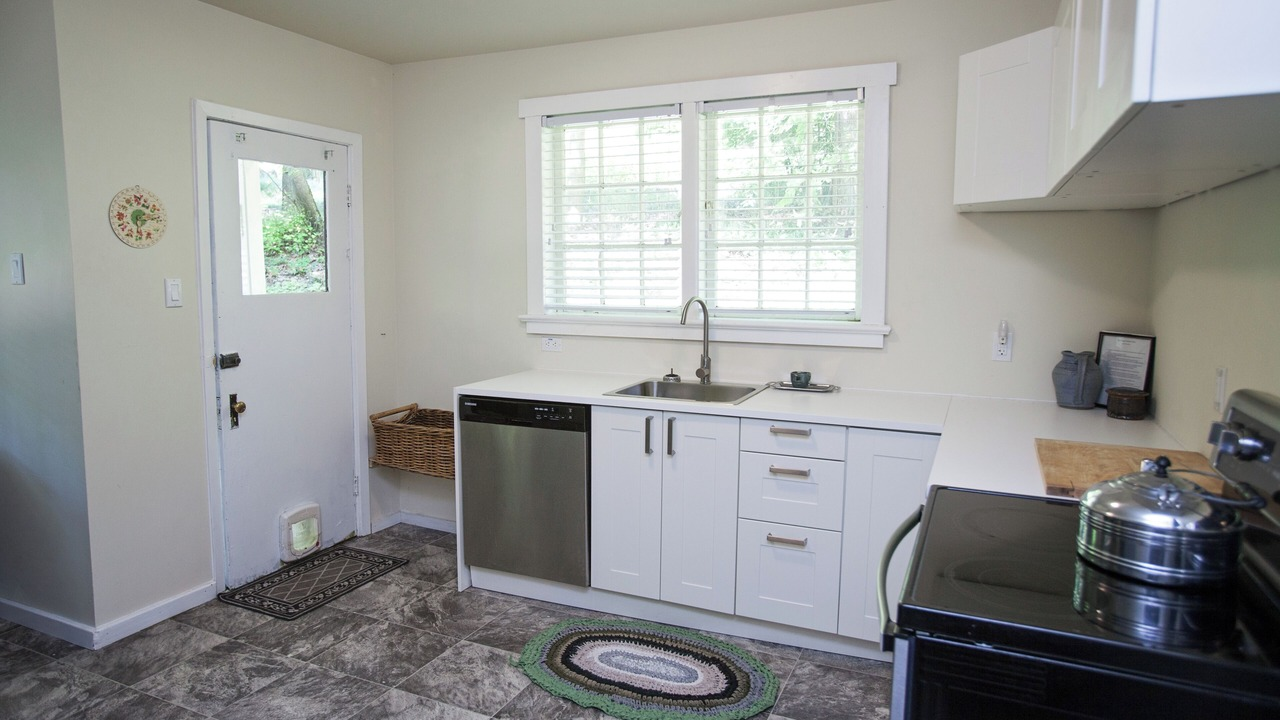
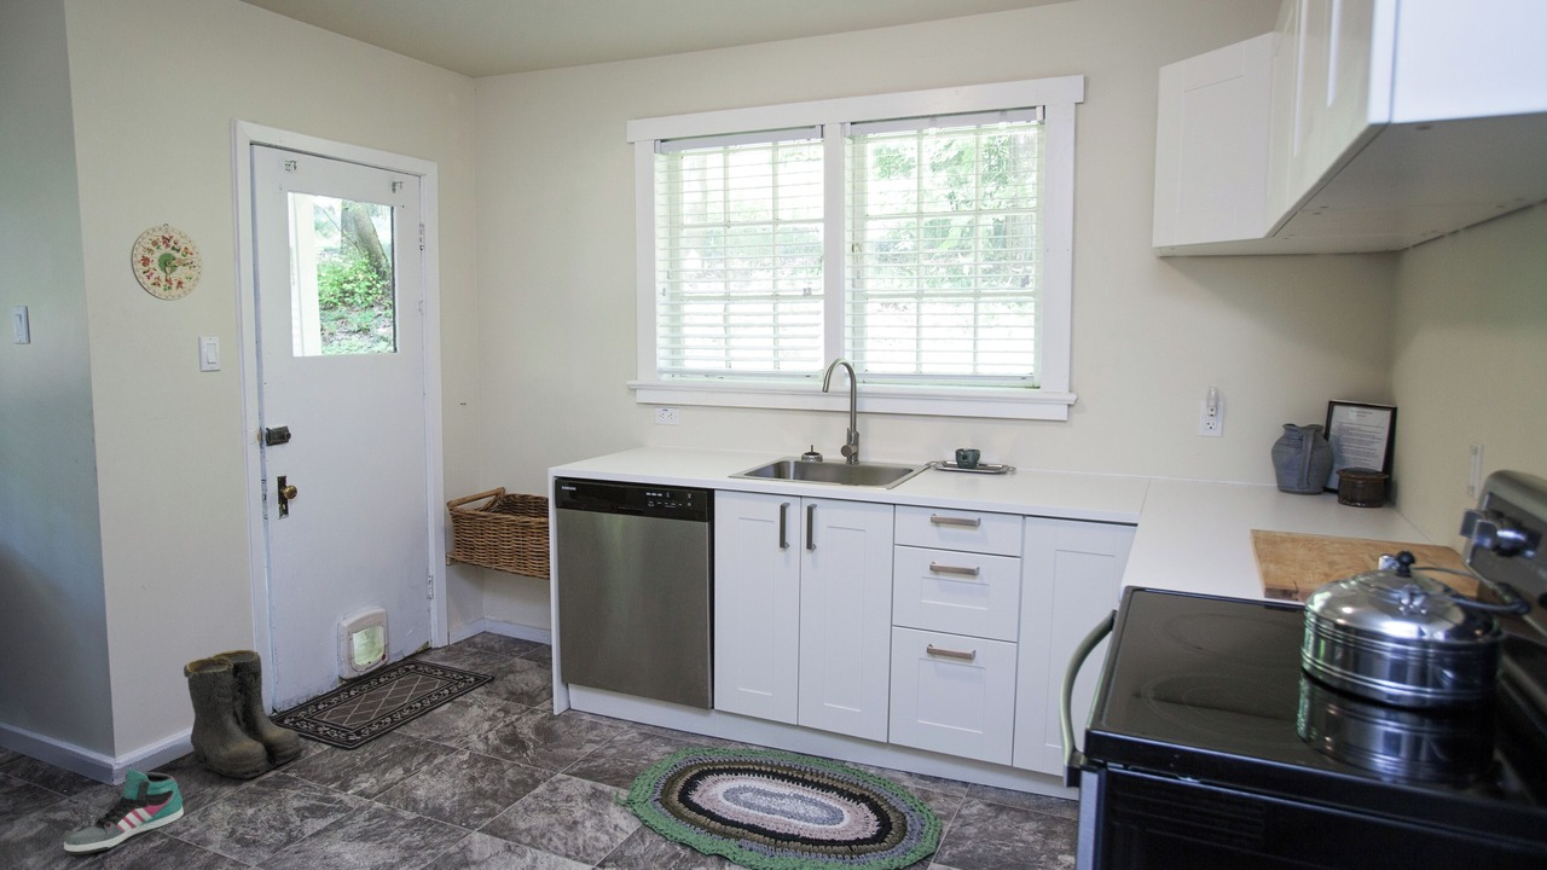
+ sneaker [63,767,185,856]
+ boots [182,649,309,779]
